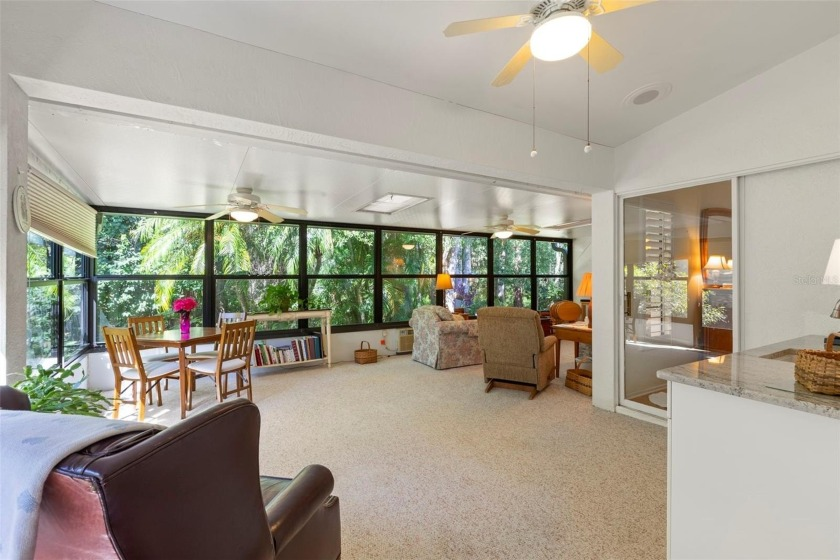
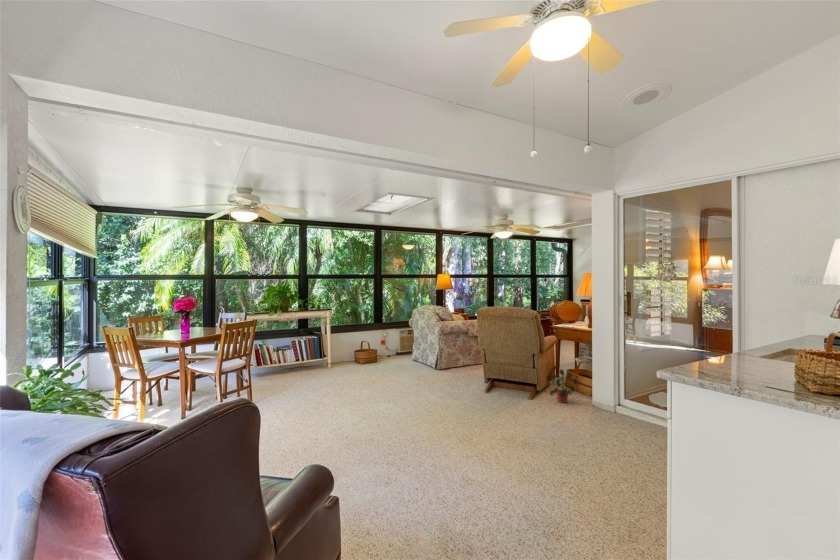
+ potted plant [548,368,580,404]
